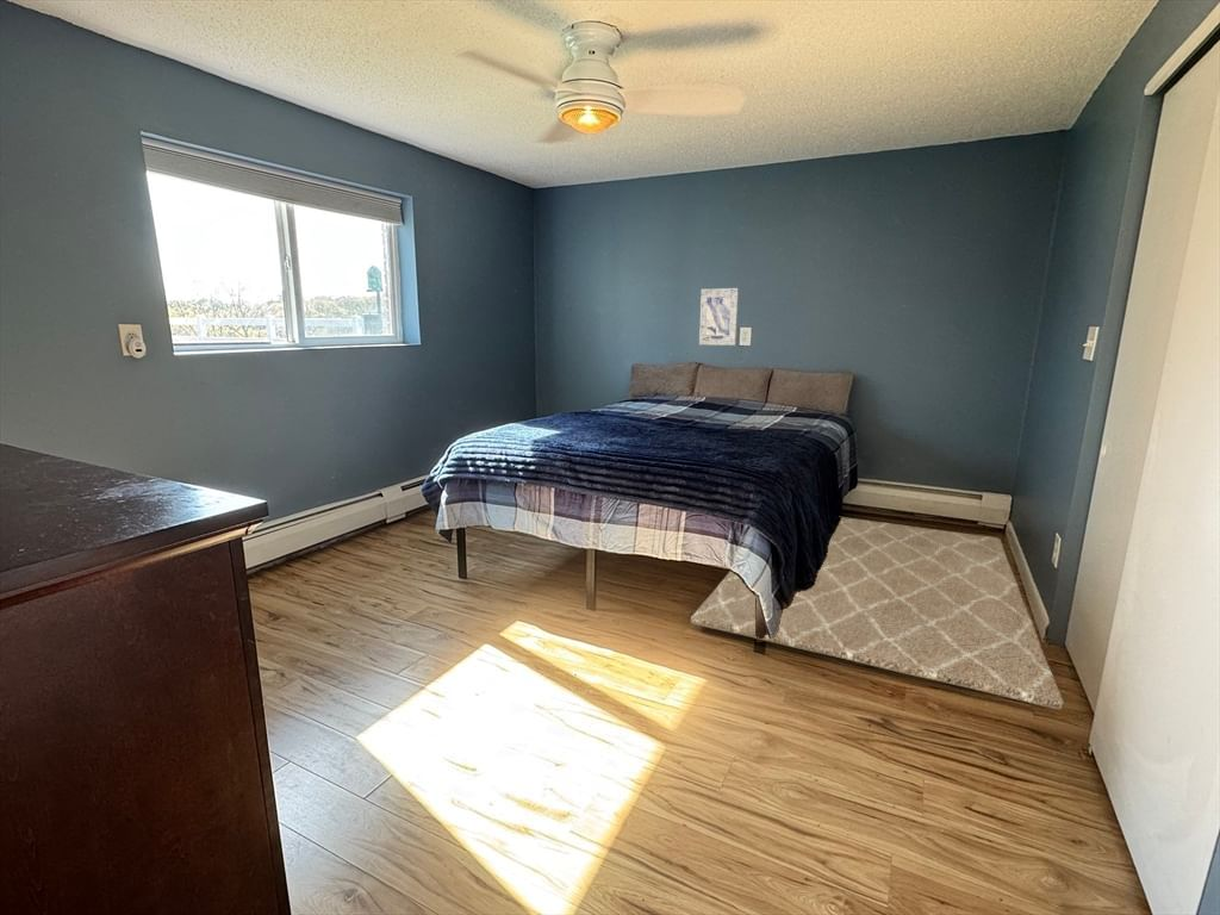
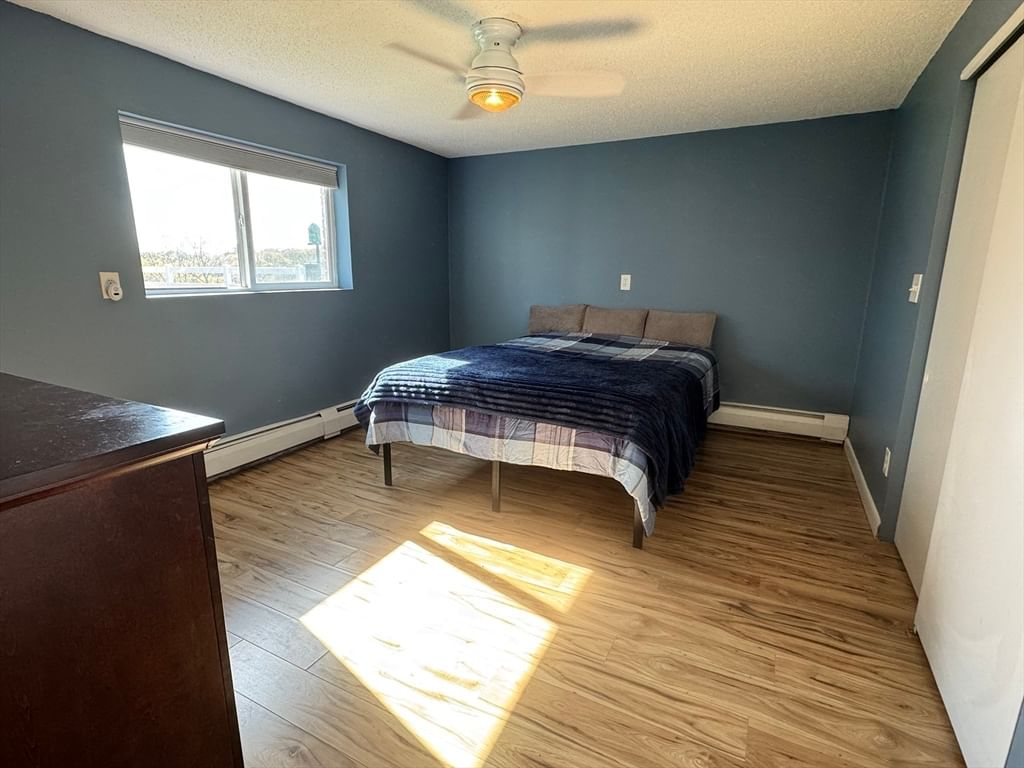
- rug [690,516,1065,710]
- wall art [698,287,740,347]
